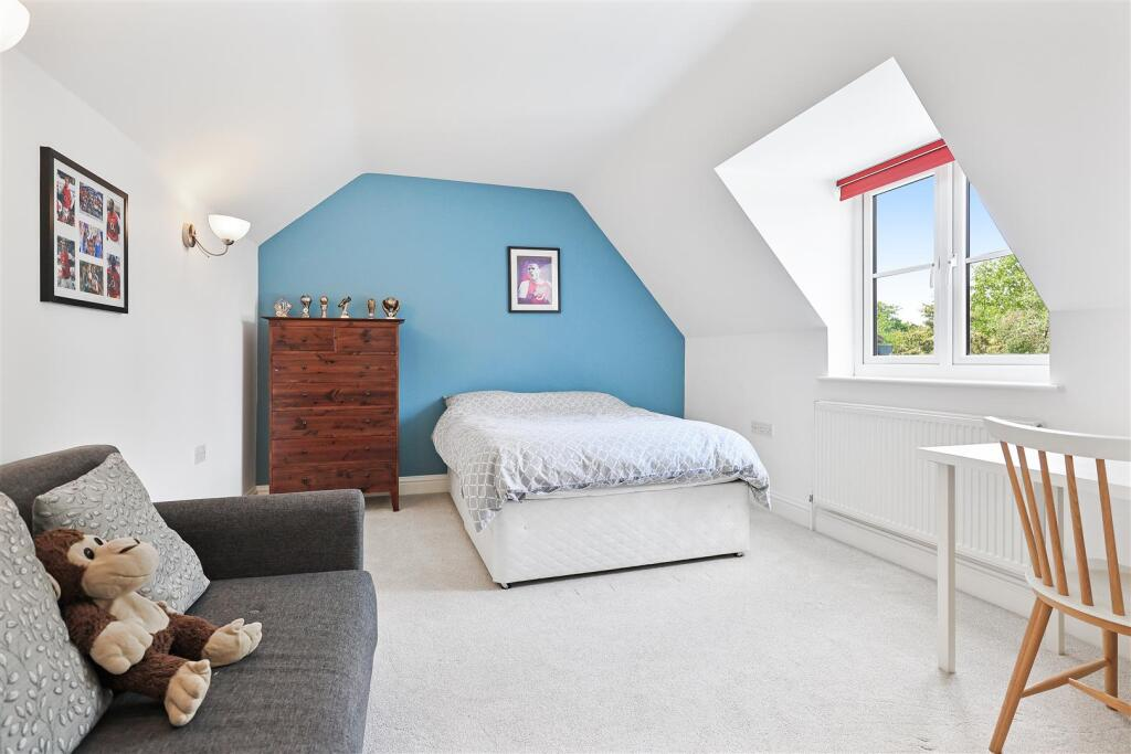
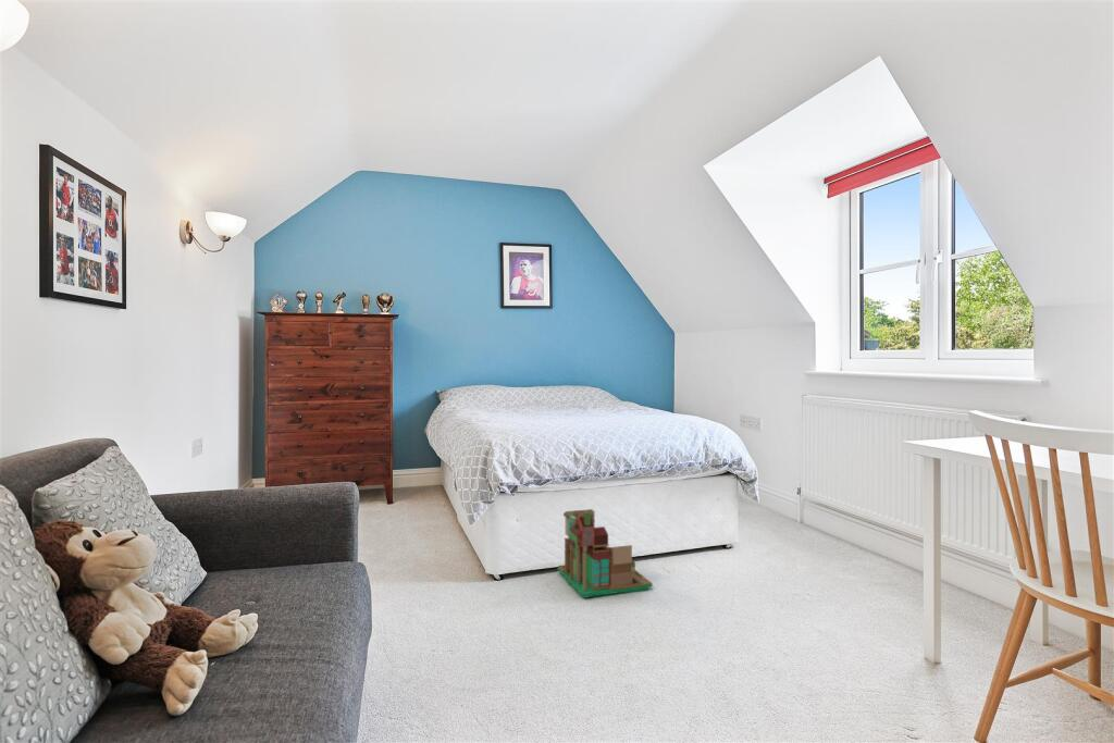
+ toy house [556,508,654,599]
